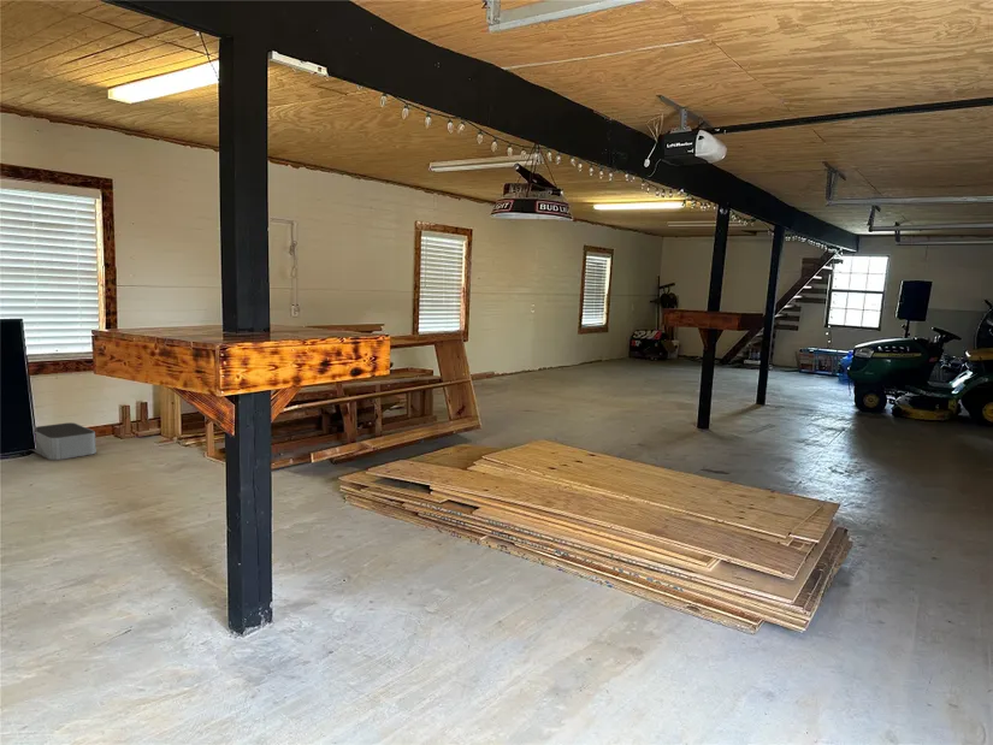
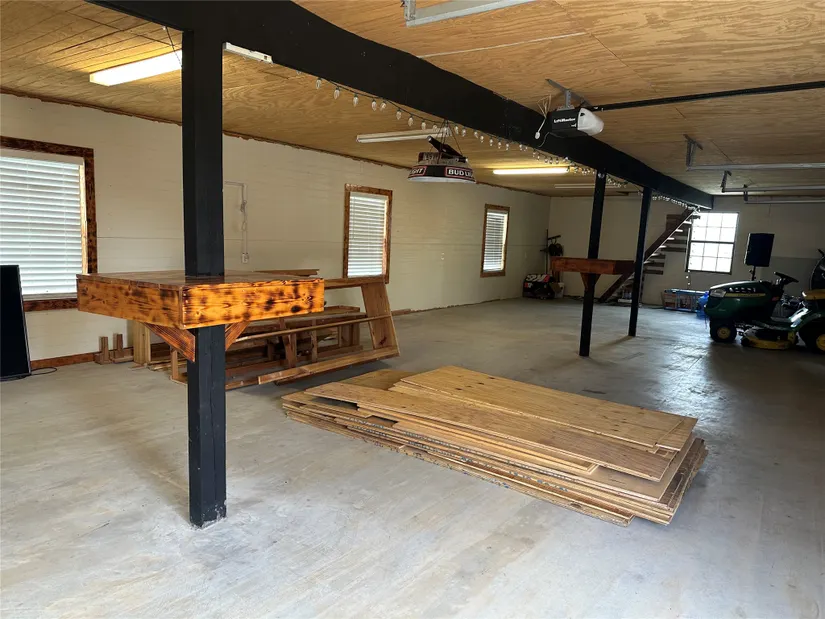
- storage bin [31,421,97,461]
